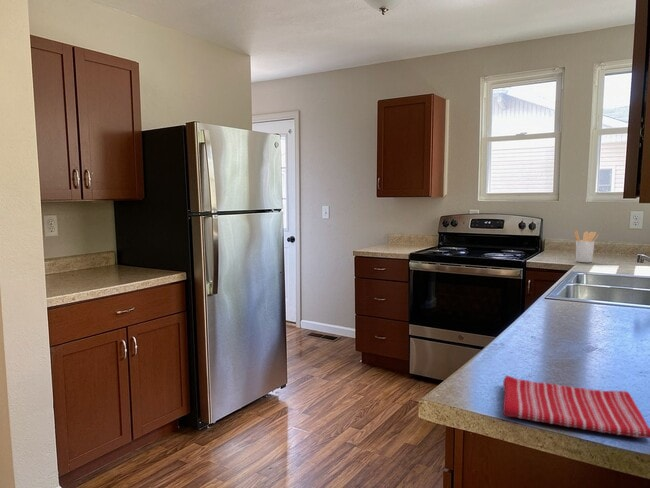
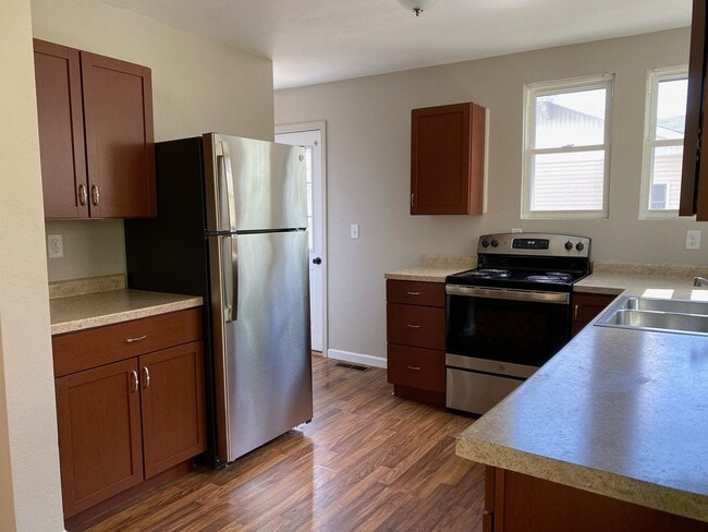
- utensil holder [573,229,600,263]
- dish towel [502,375,650,439]
